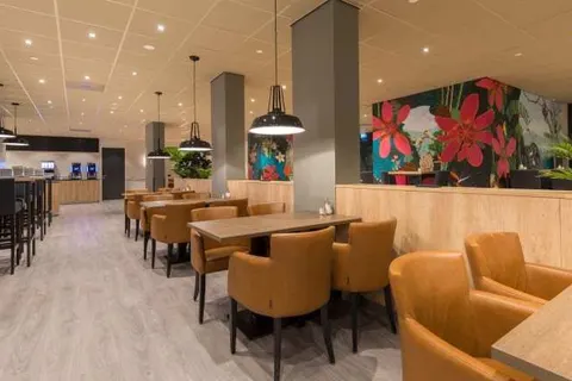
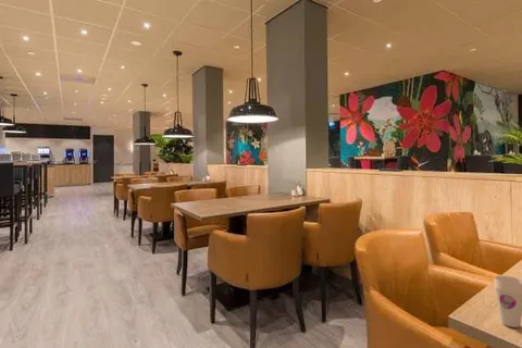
+ cup [493,275,522,328]
